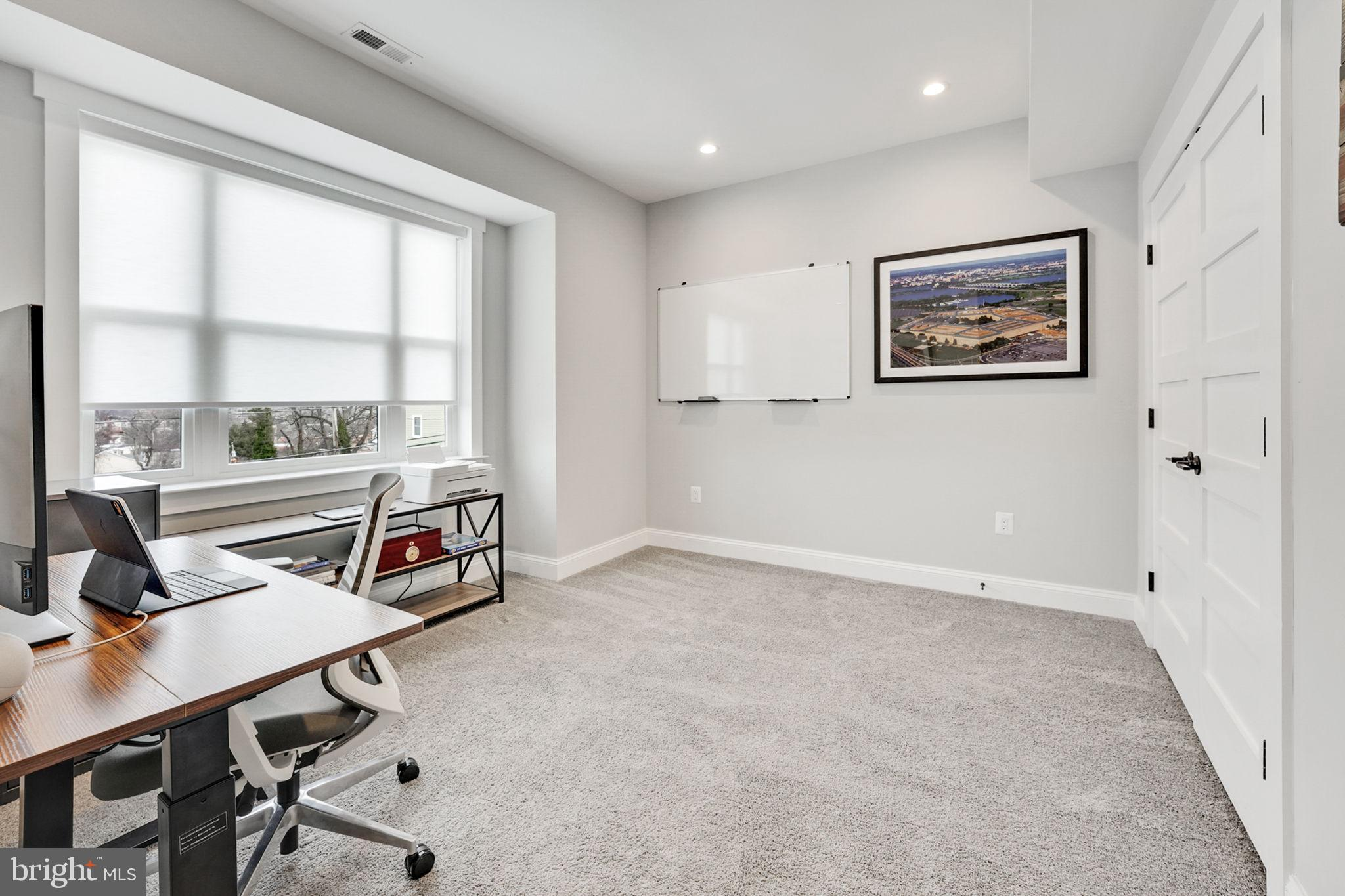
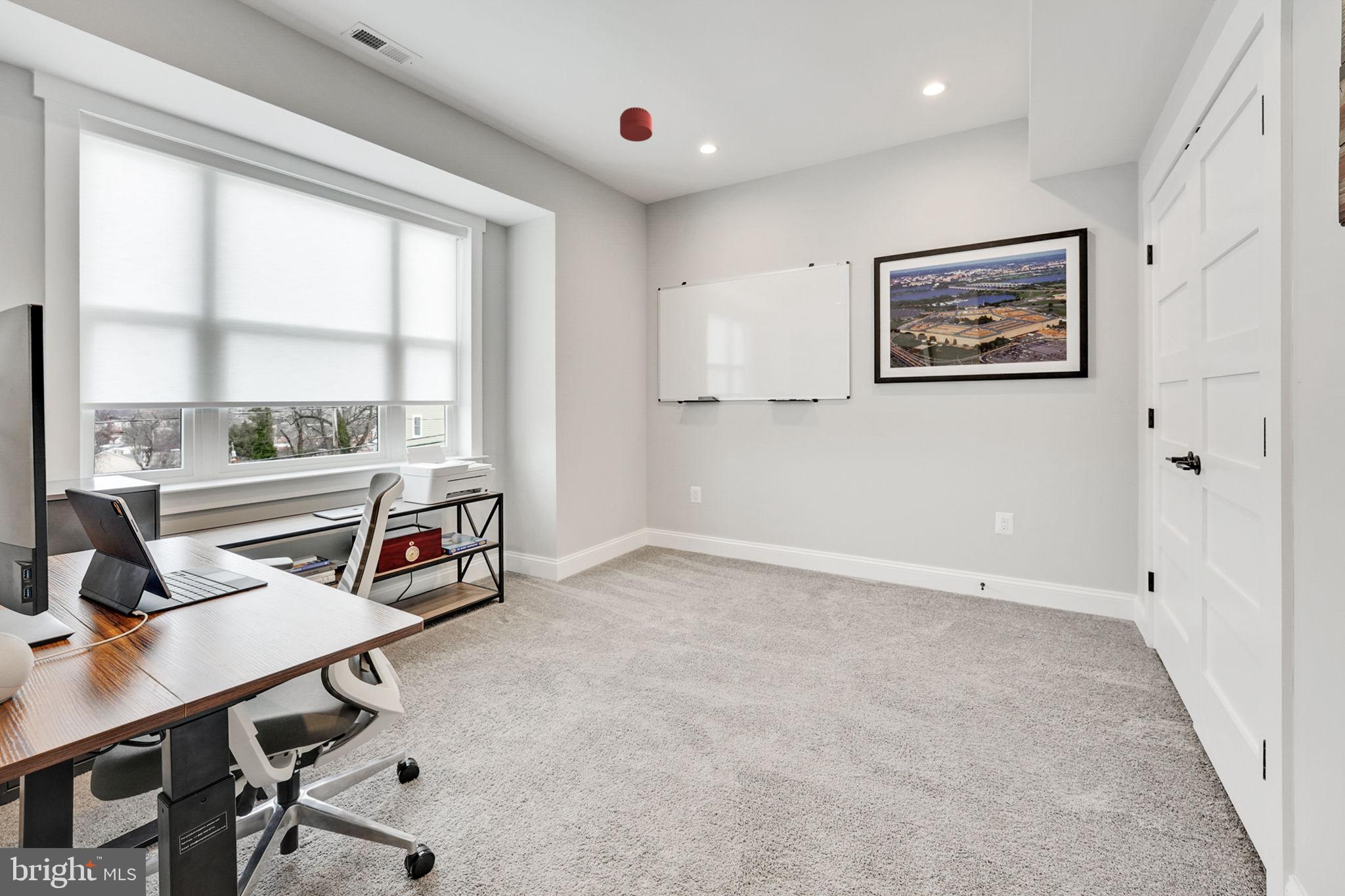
+ smoke detector [619,107,653,142]
